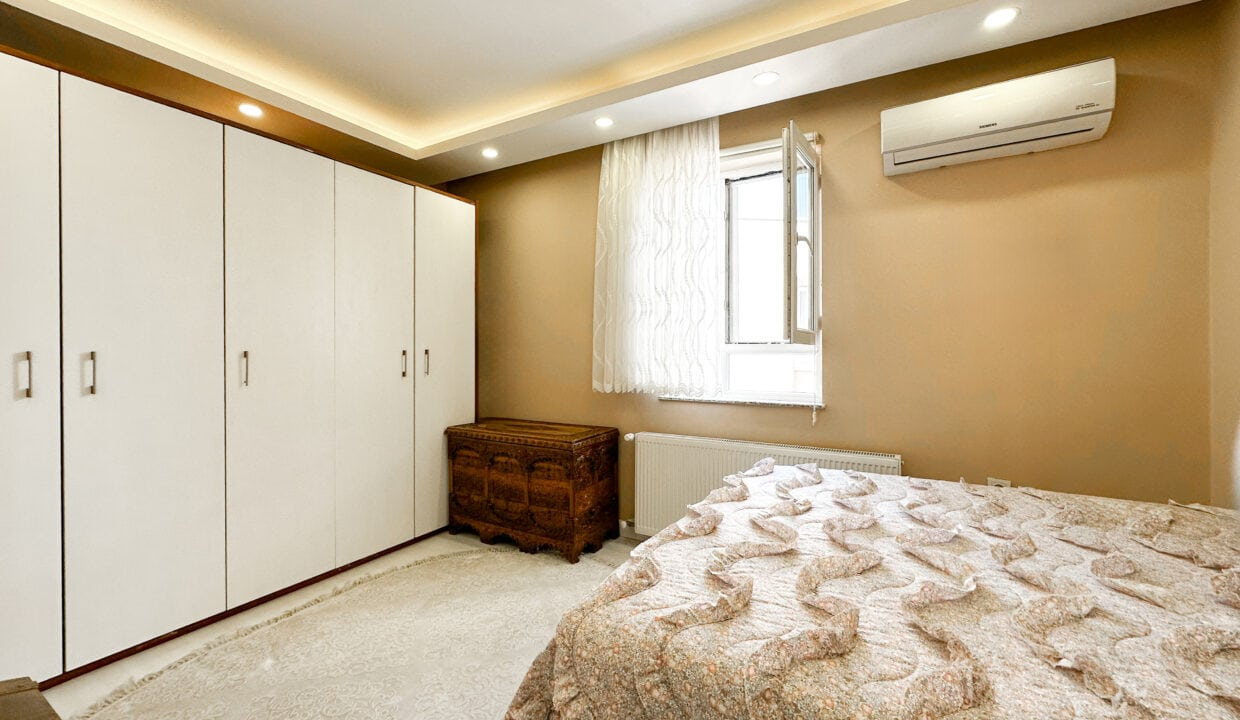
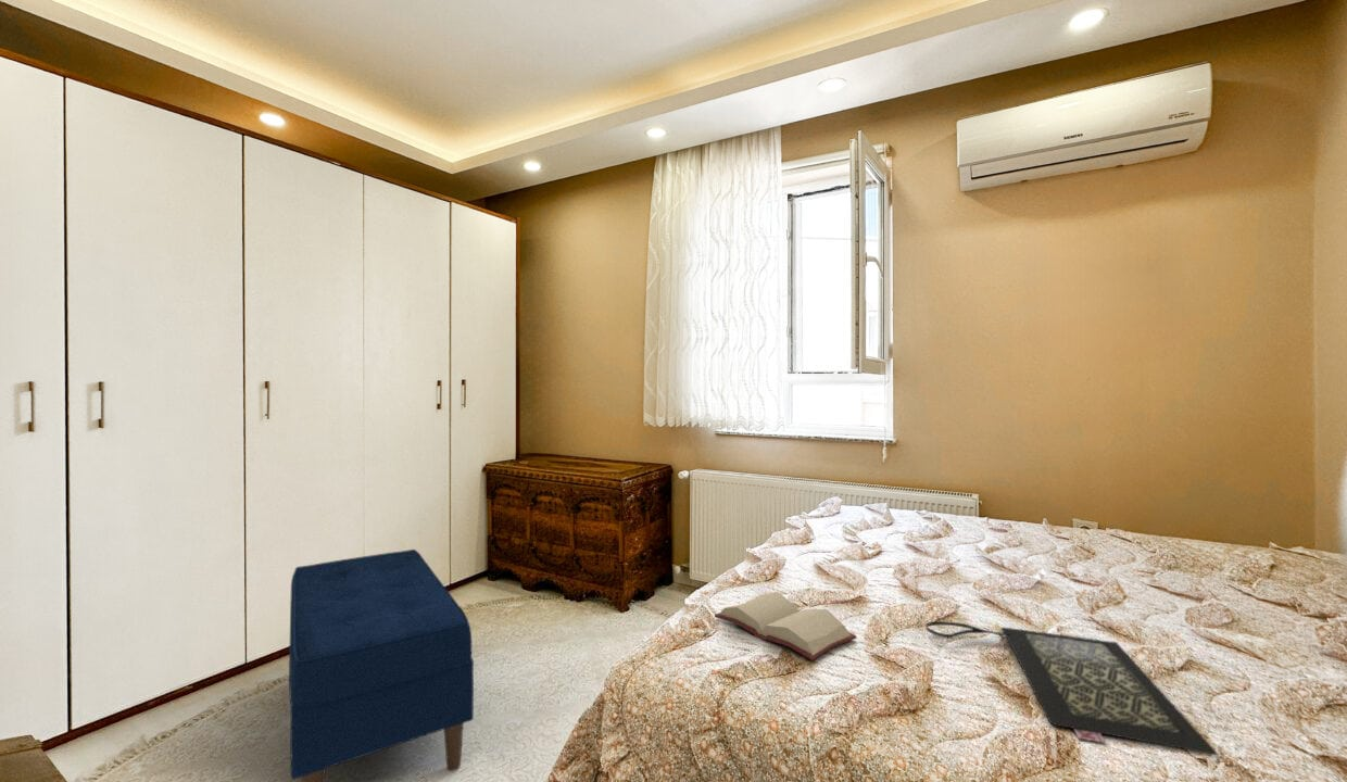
+ bench [288,548,475,782]
+ hardback book [714,591,857,661]
+ clutch bag [924,620,1219,756]
